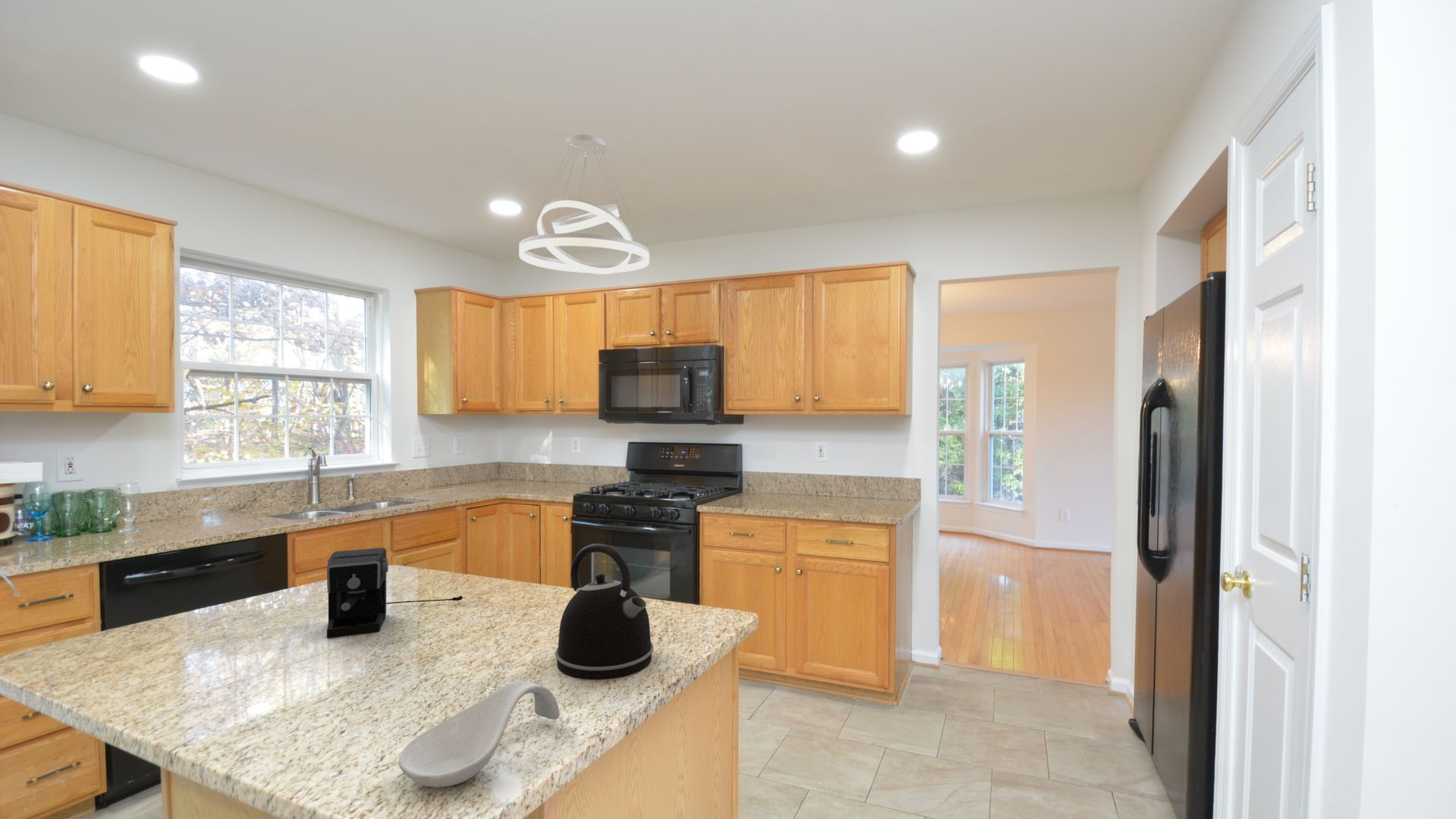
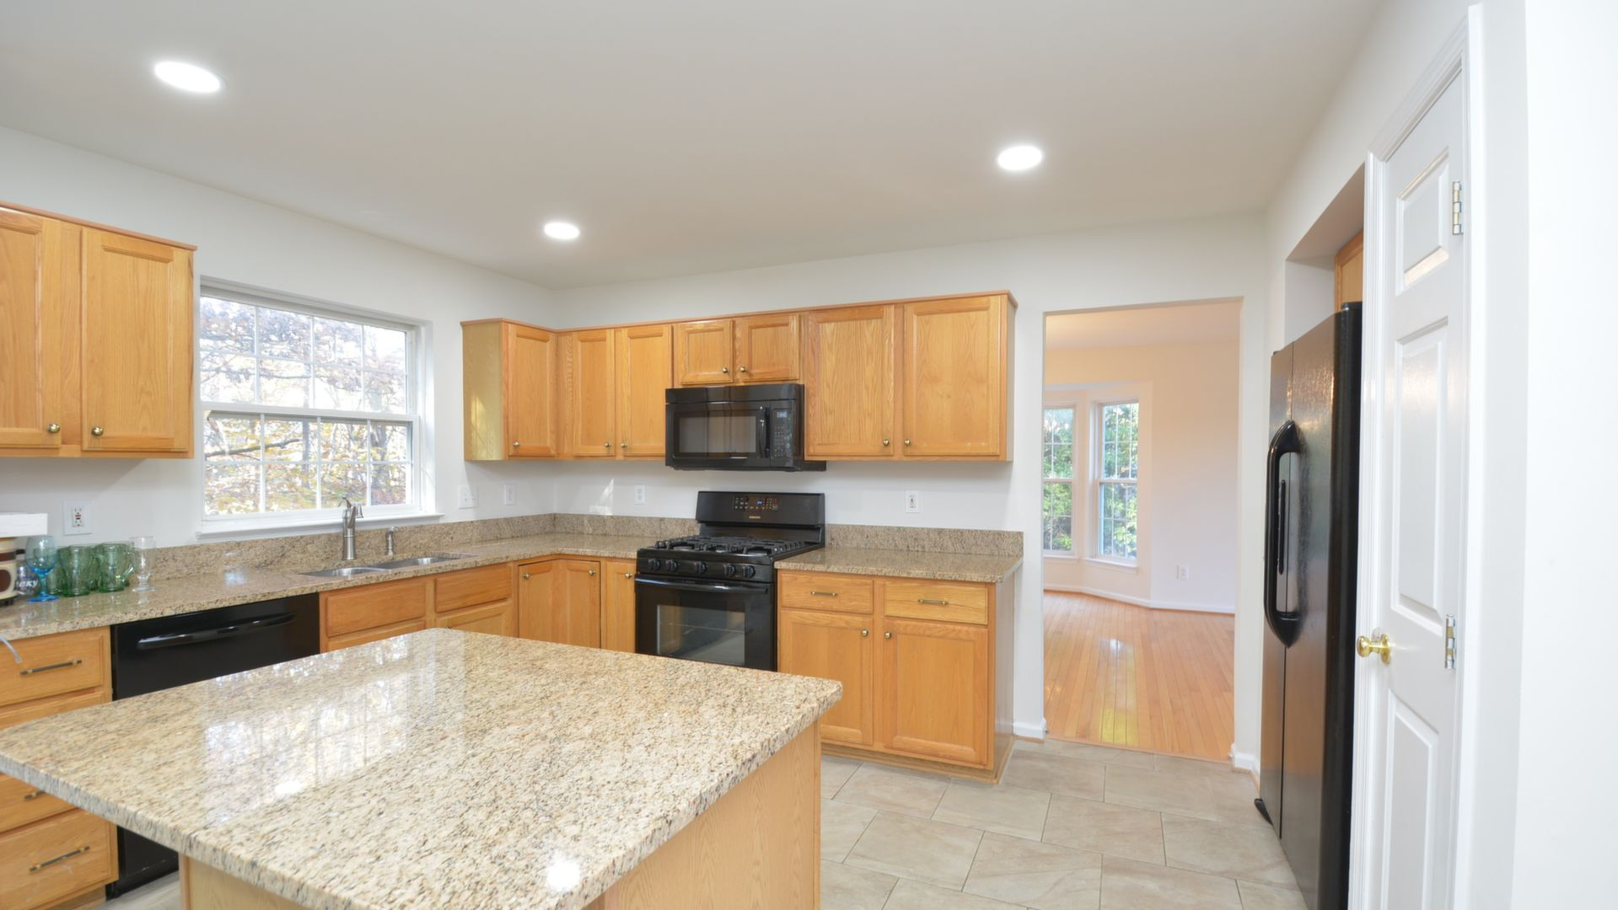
- coffee maker [326,547,464,639]
- kettle [555,543,654,680]
- spoon rest [398,680,560,788]
- pendant light [518,133,650,275]
